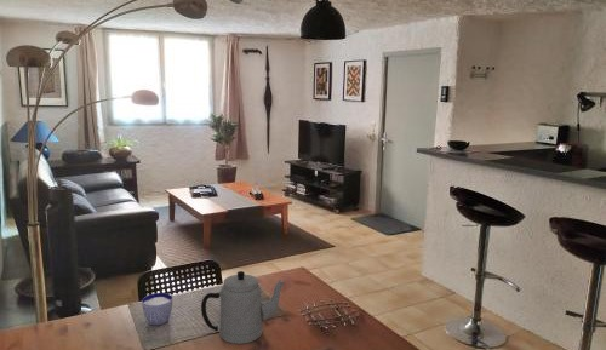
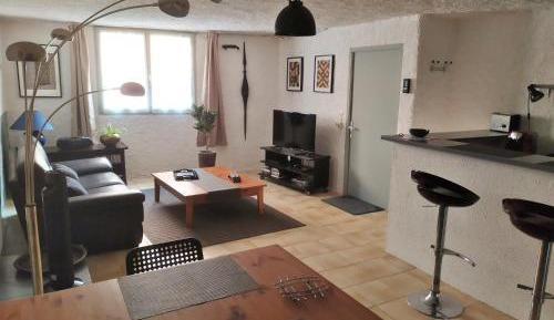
- teapot [200,270,286,345]
- cup [141,292,173,327]
